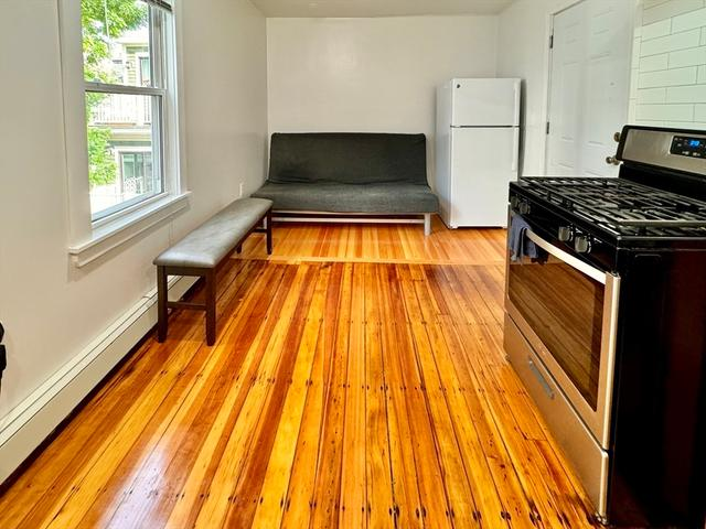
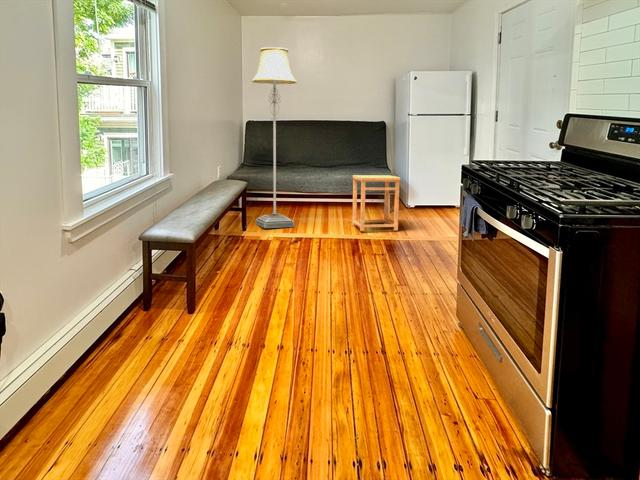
+ floor lamp [251,46,298,229]
+ side table [351,174,402,232]
